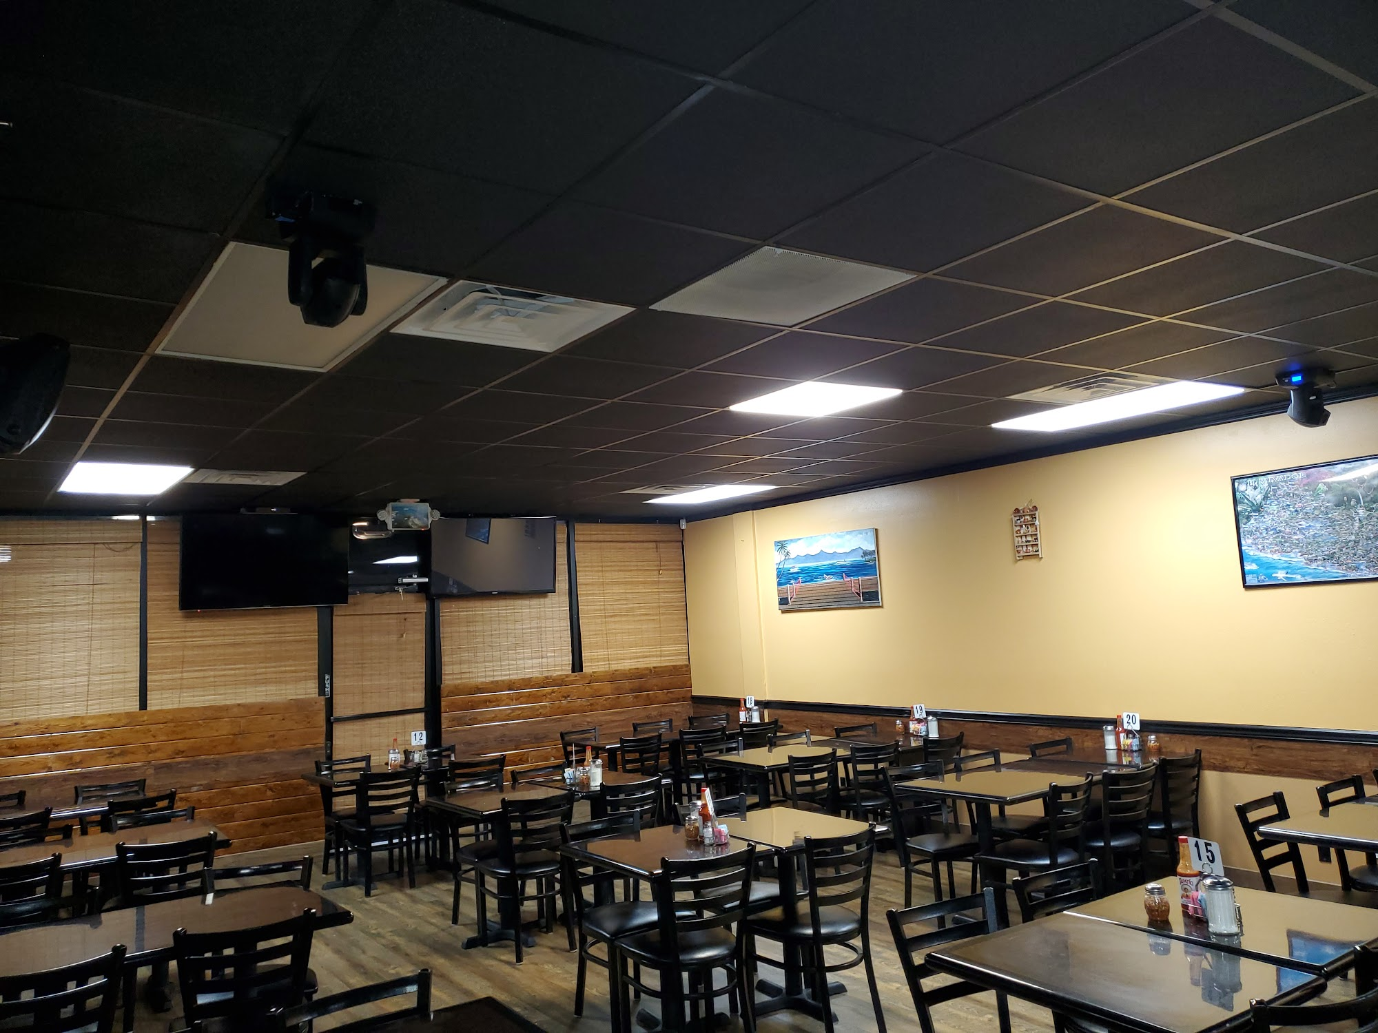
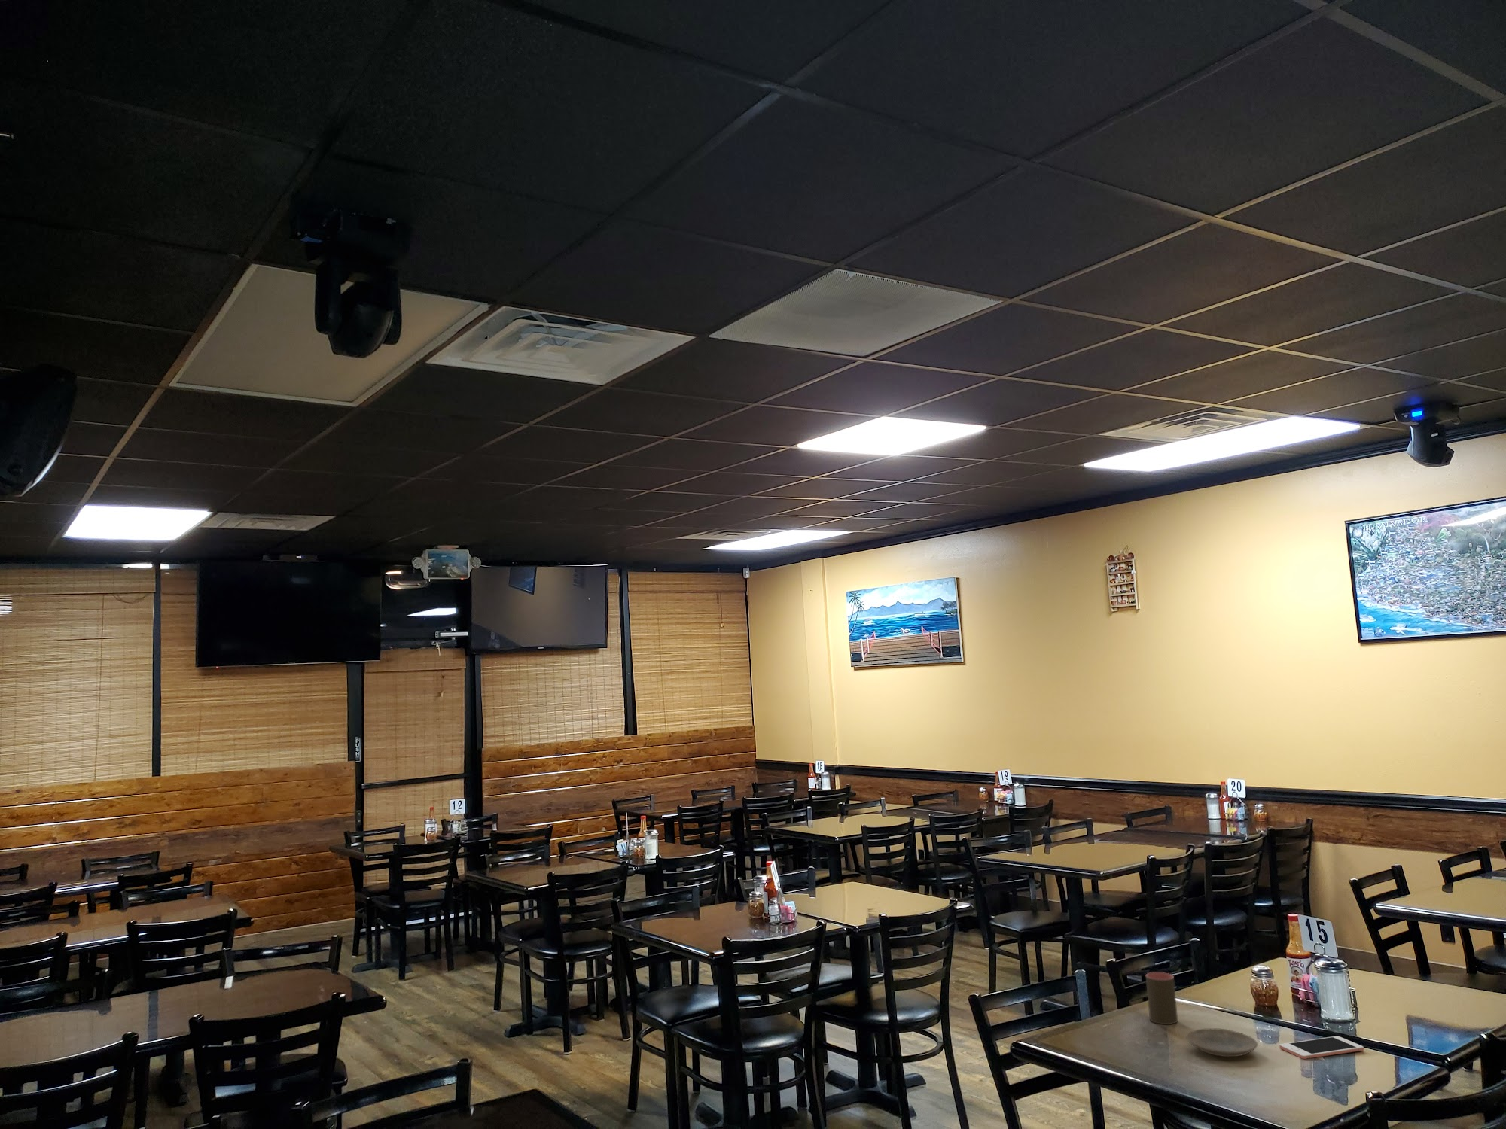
+ plate [1185,1028,1258,1058]
+ cell phone [1278,1035,1365,1060]
+ cup [1146,971,1179,1025]
